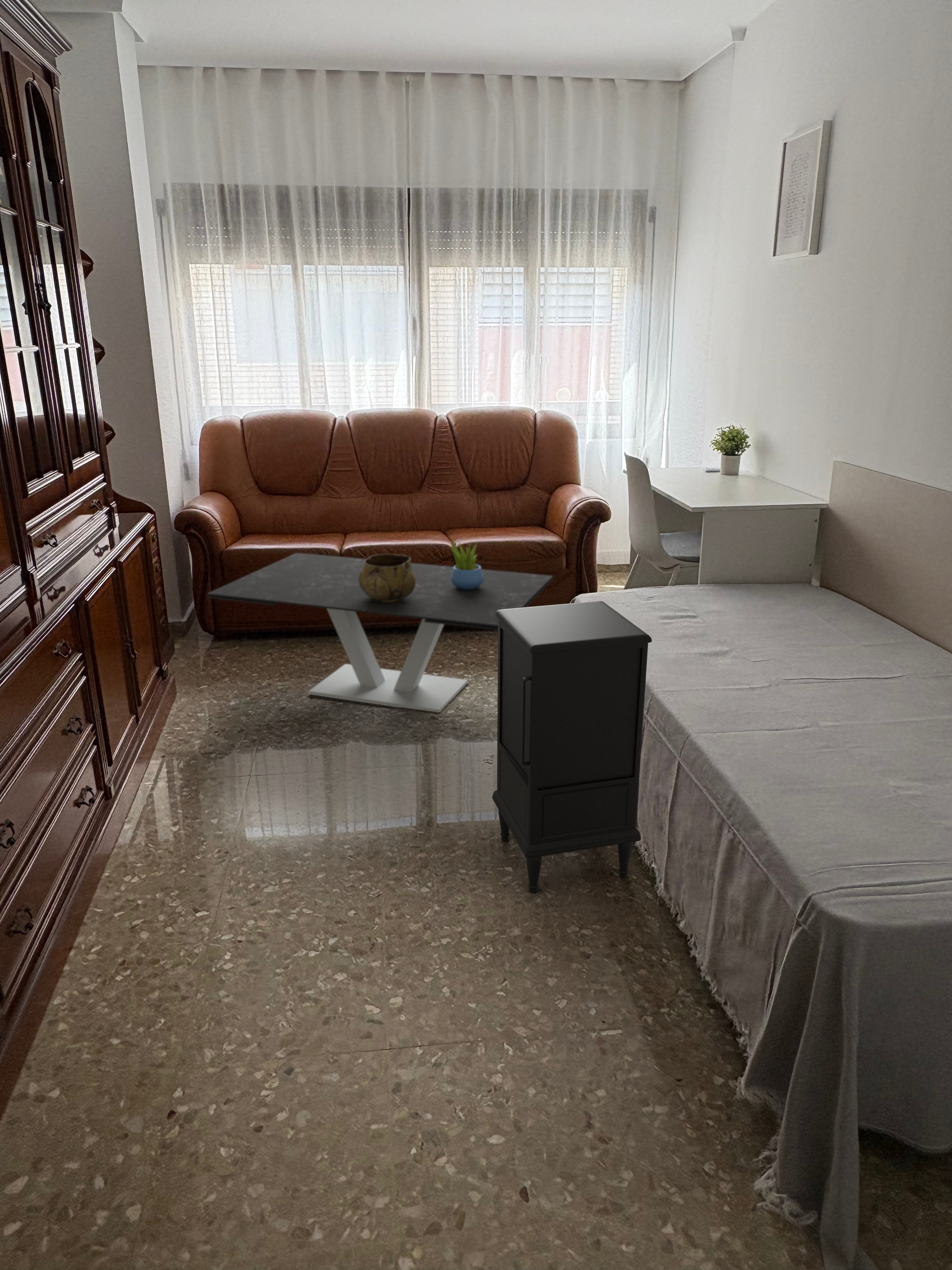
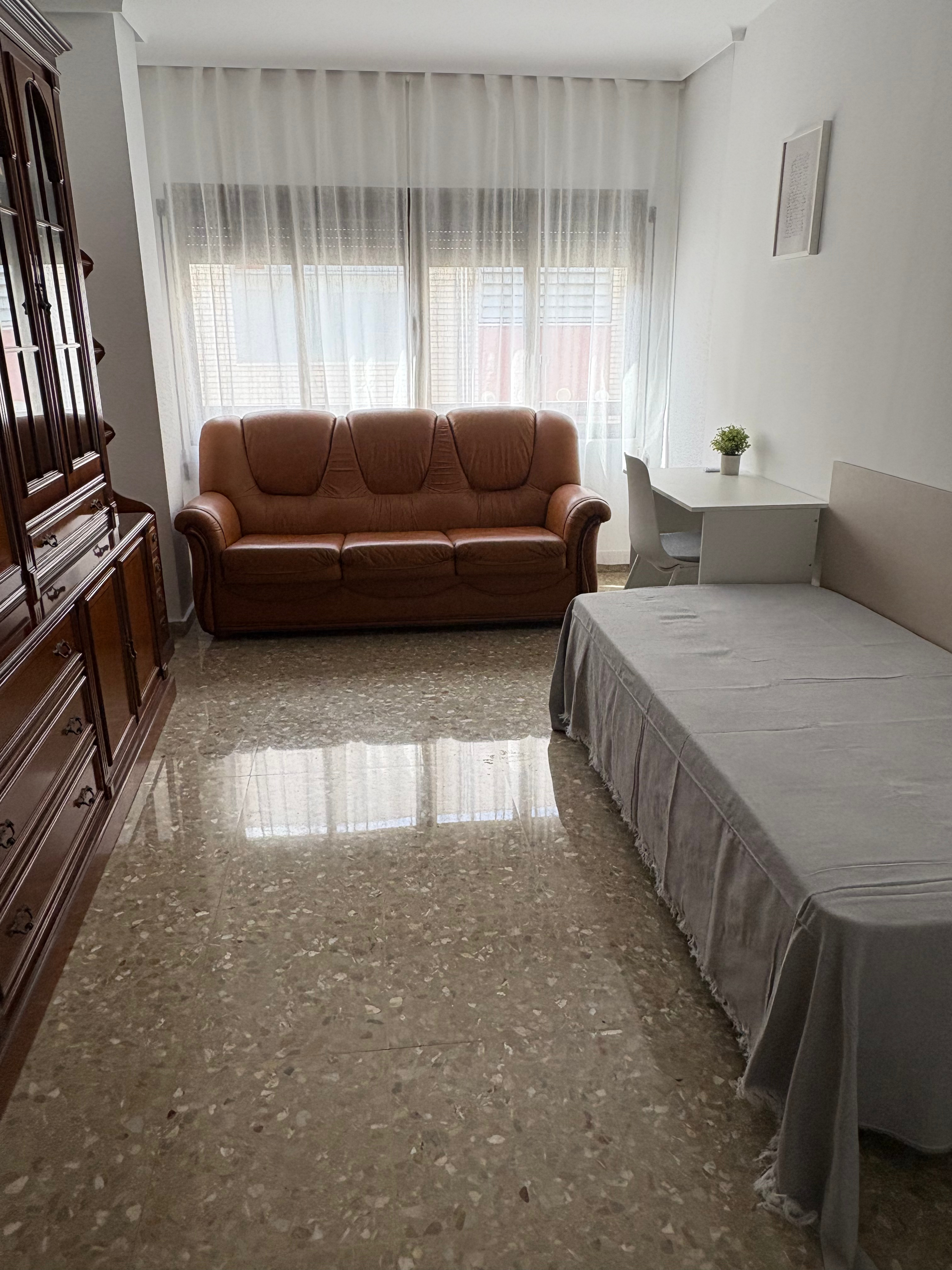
- coffee table [207,552,553,713]
- decorative bowl [359,553,416,602]
- succulent plant [449,537,484,590]
- nightstand [492,601,652,894]
